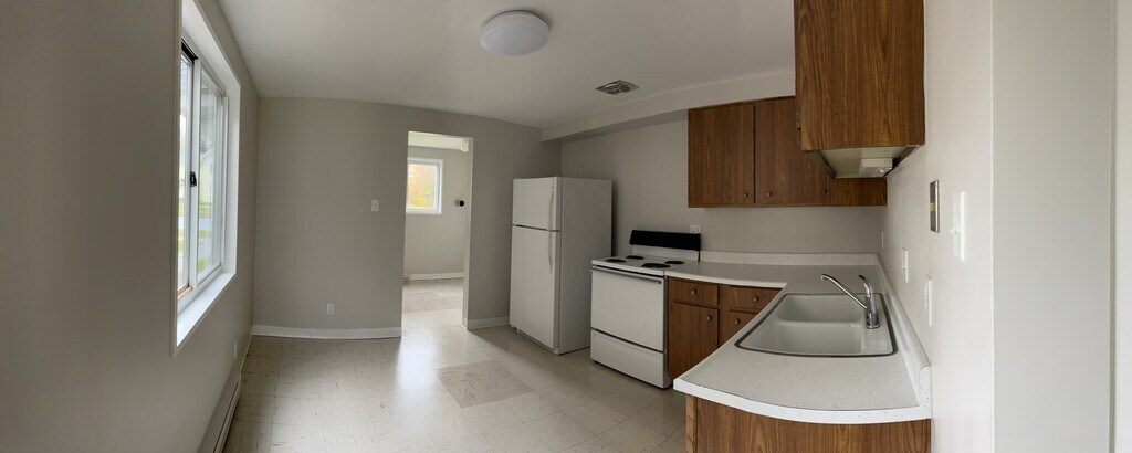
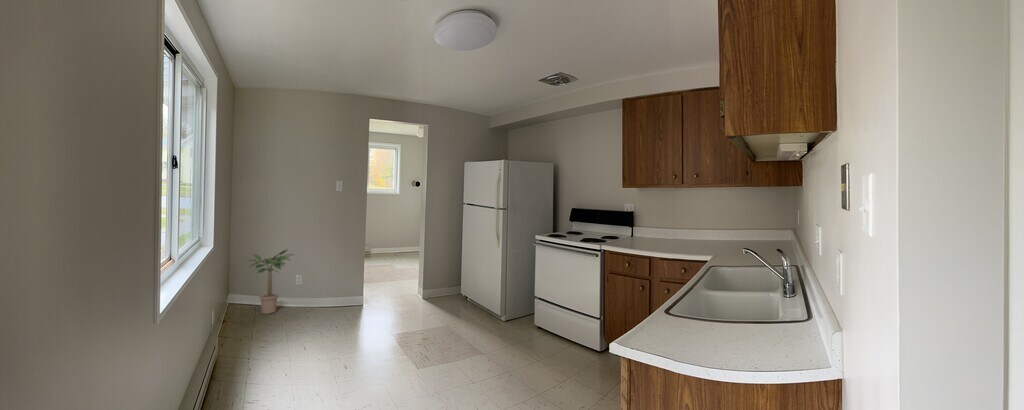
+ potted plant [247,249,294,315]
